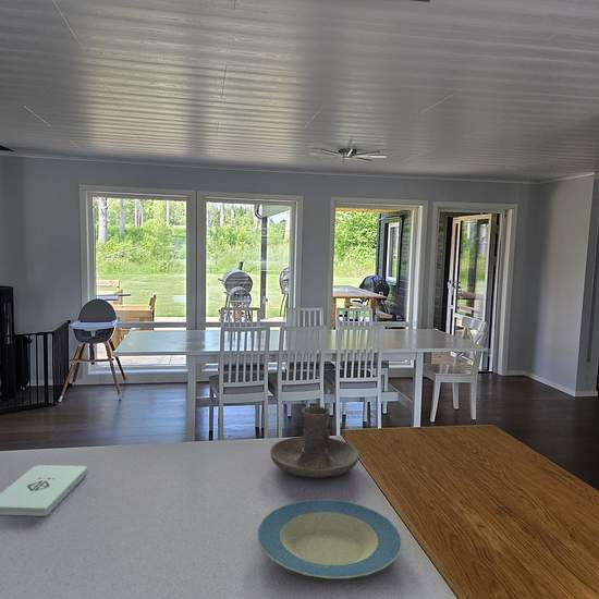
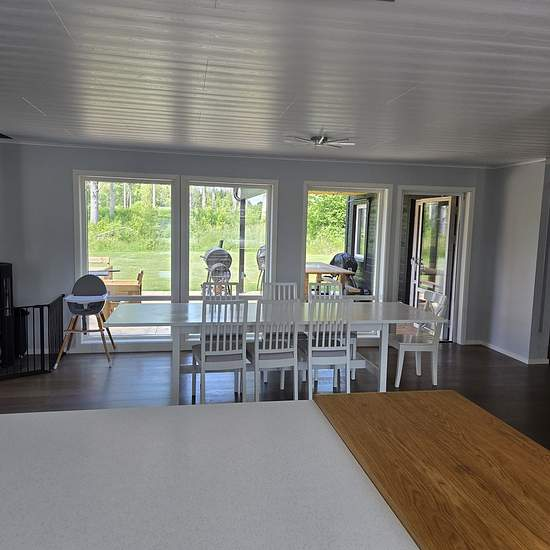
- notepad [0,464,89,517]
- candle holder [269,405,359,479]
- plate [256,499,403,579]
